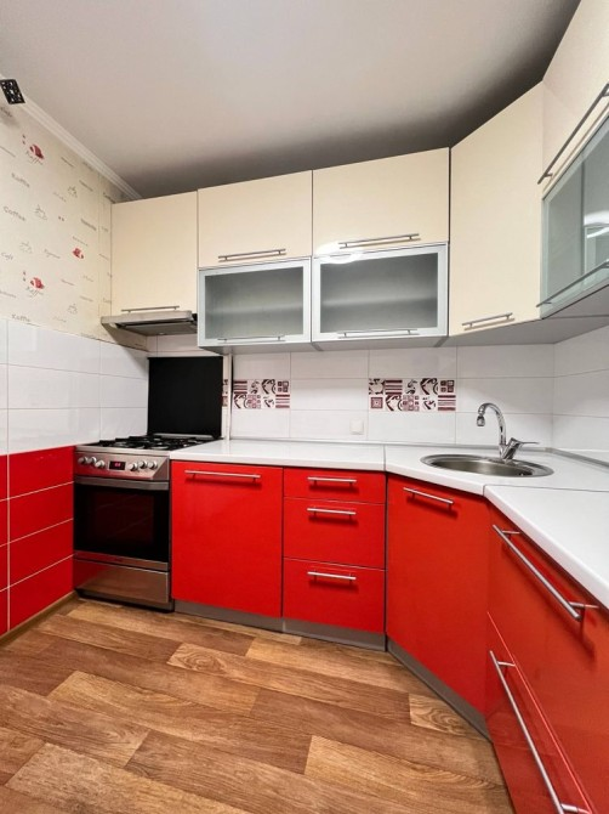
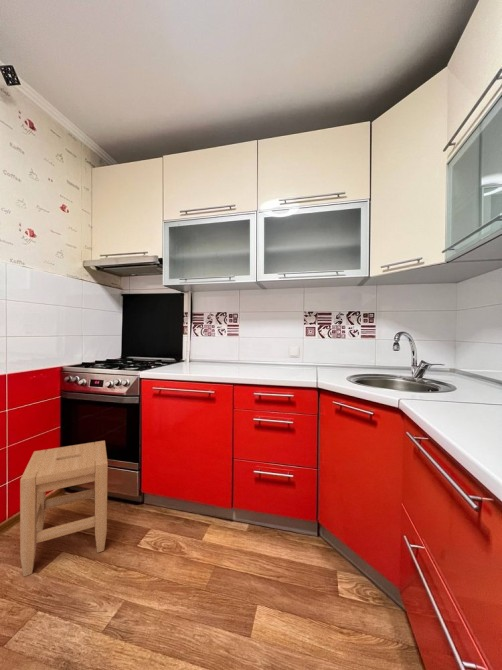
+ stool [19,440,109,577]
